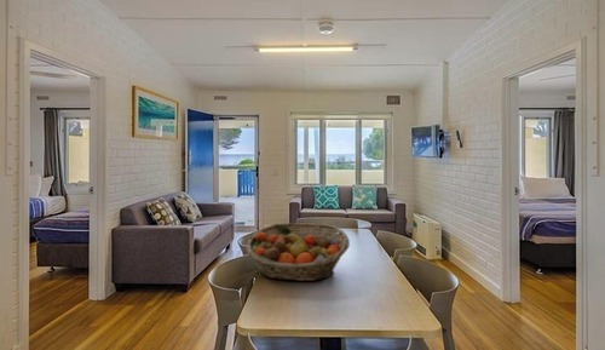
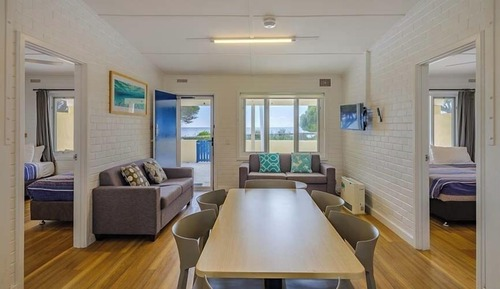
- fruit basket [244,222,351,282]
